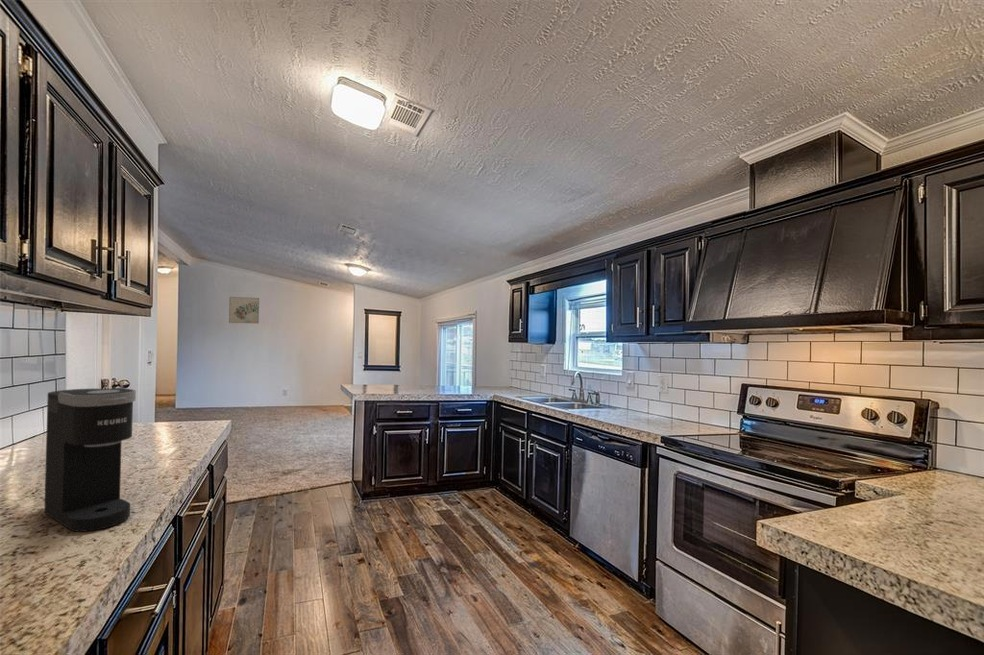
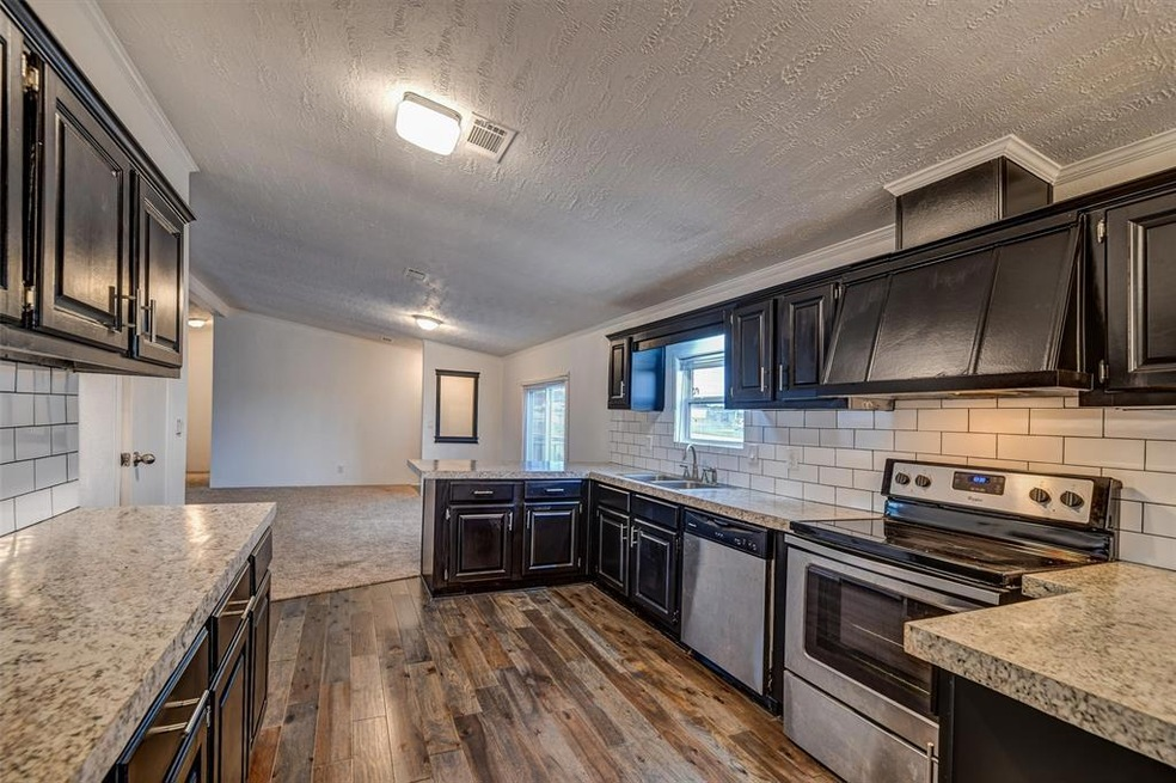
- wall art [228,296,260,325]
- coffee maker [43,387,137,533]
